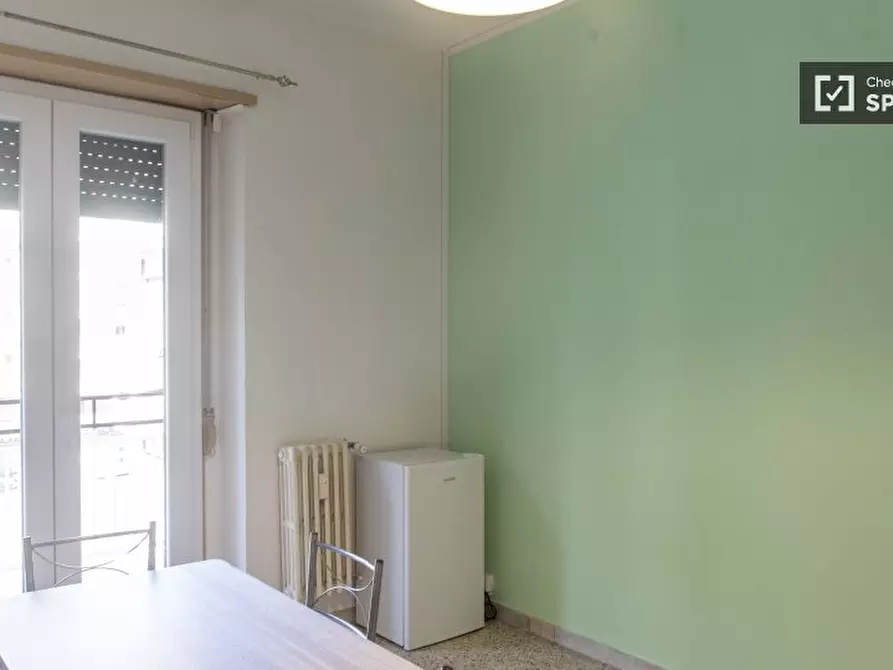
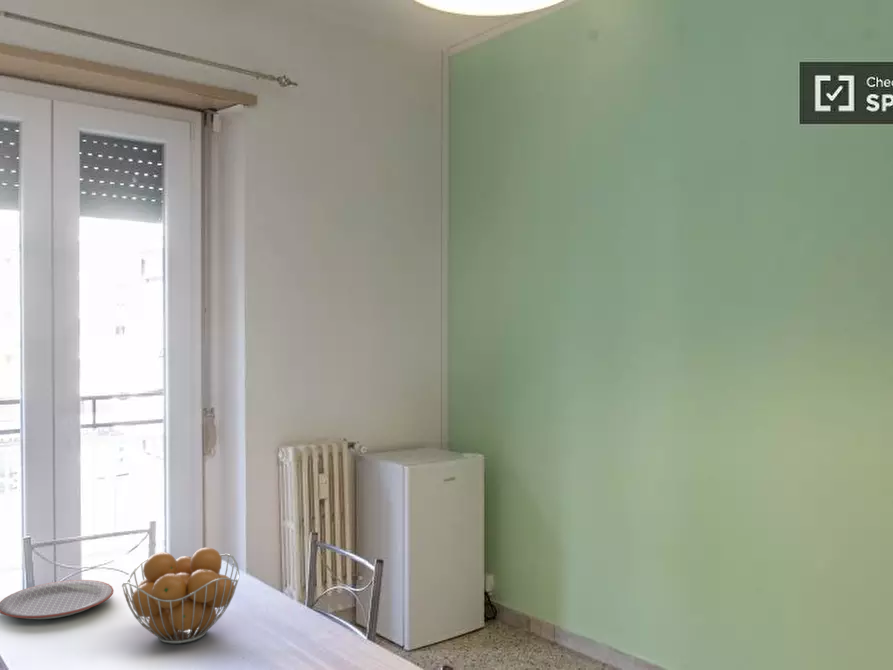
+ fruit basket [121,546,240,645]
+ plate [0,579,115,620]
